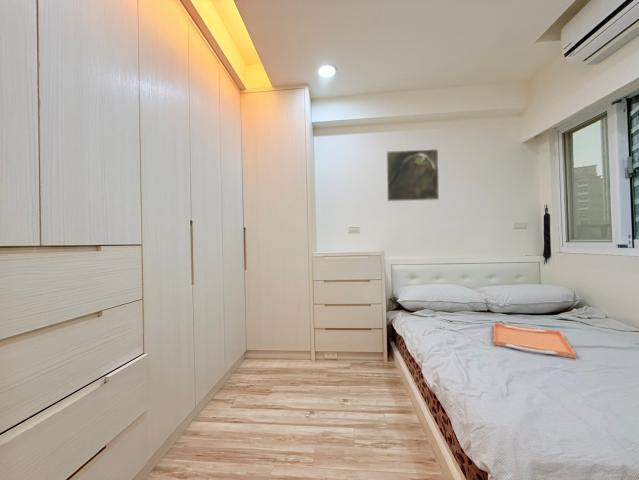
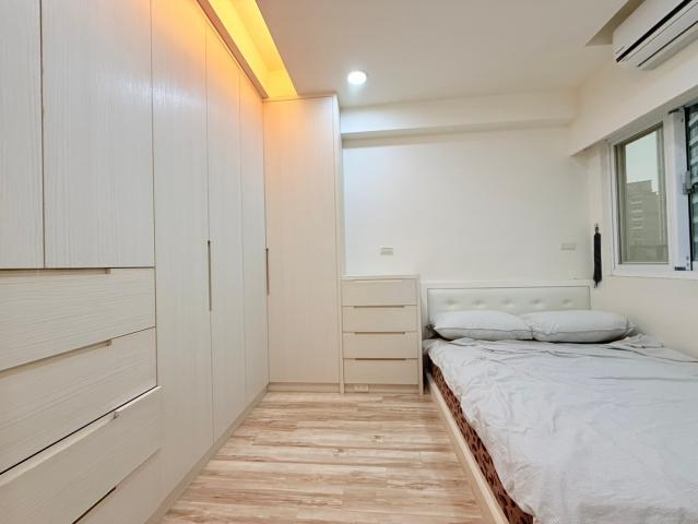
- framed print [385,148,440,202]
- serving tray [493,322,577,360]
